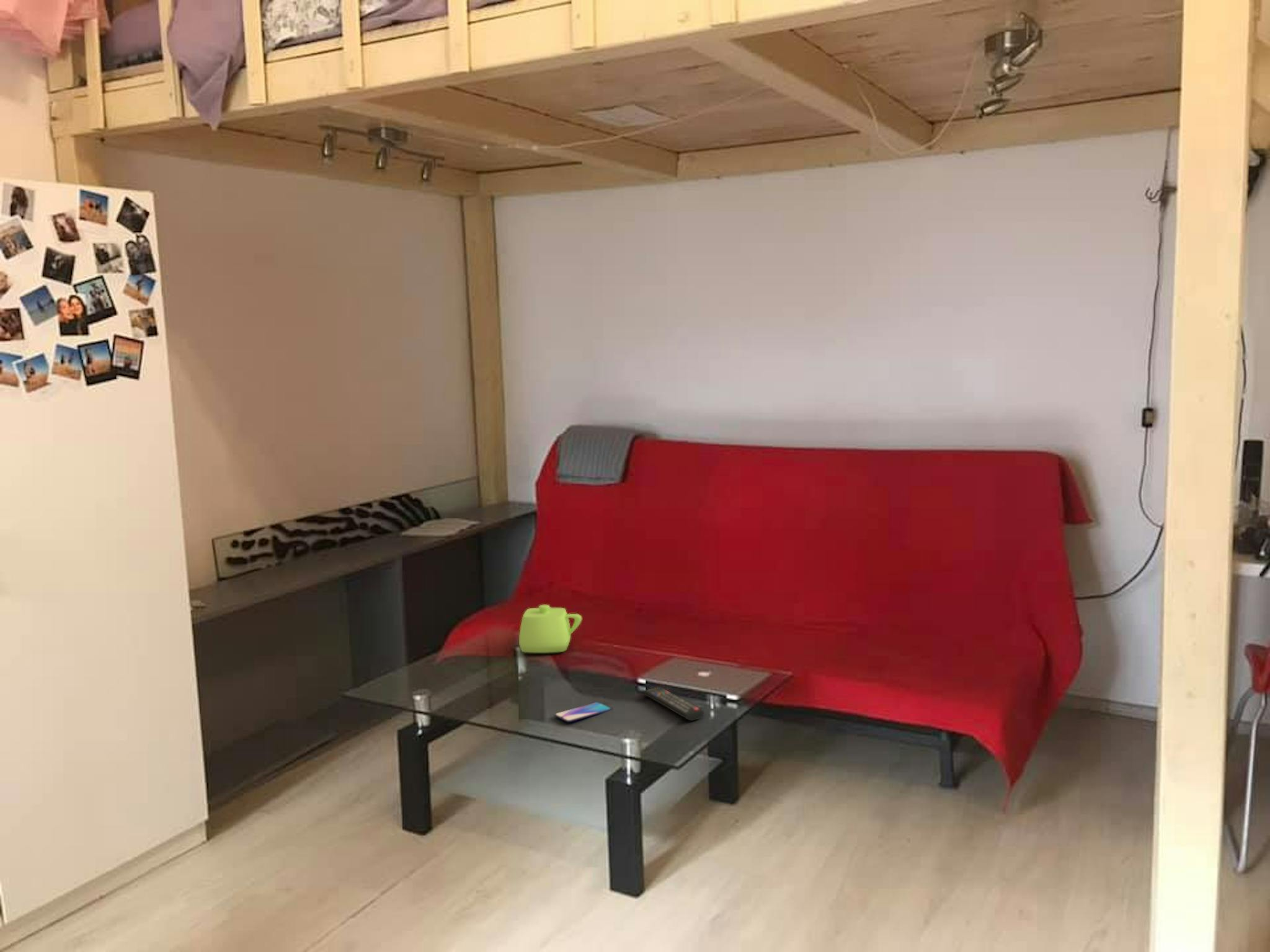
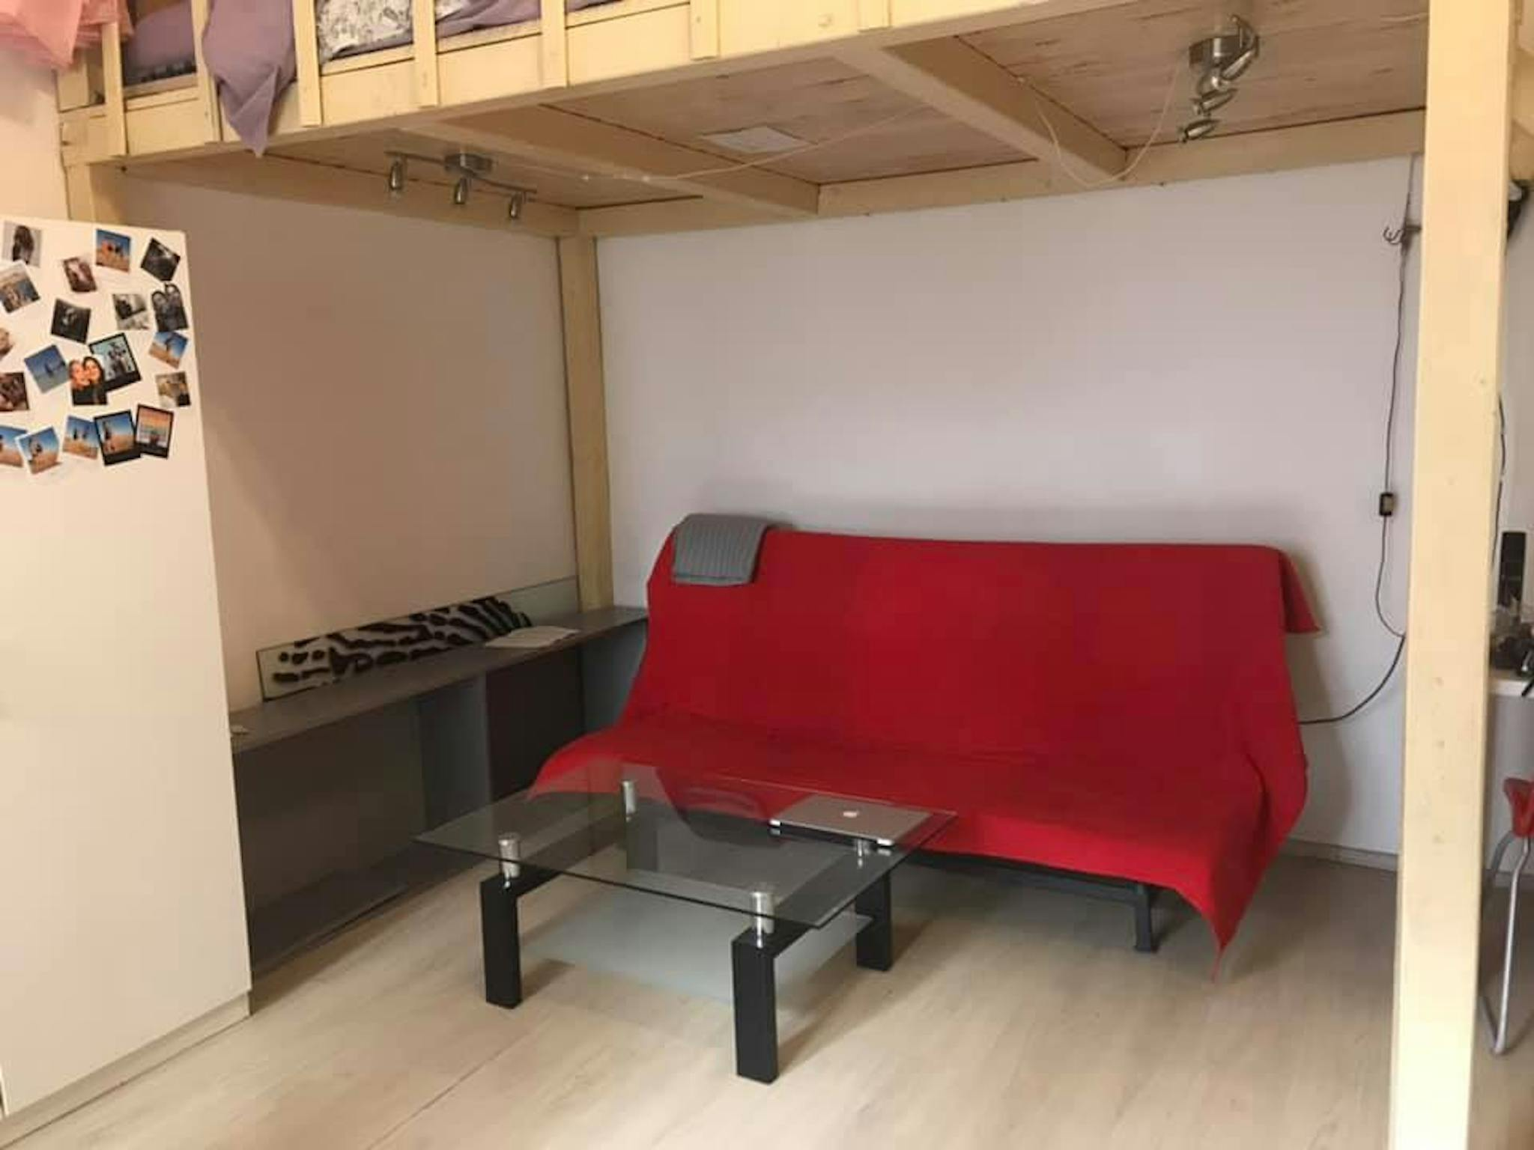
- smartphone [554,702,613,723]
- teapot [518,604,582,653]
- remote control [642,687,704,721]
